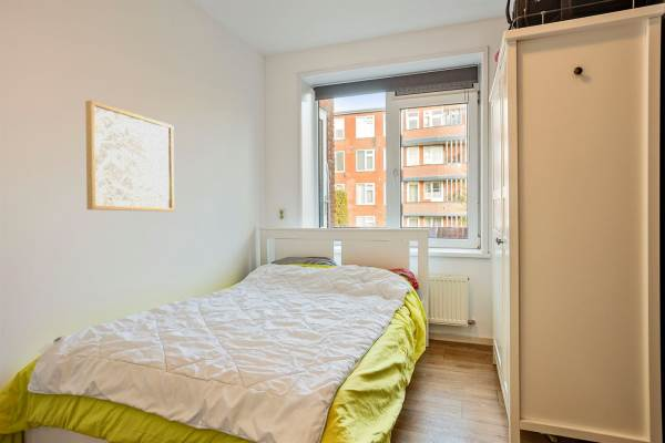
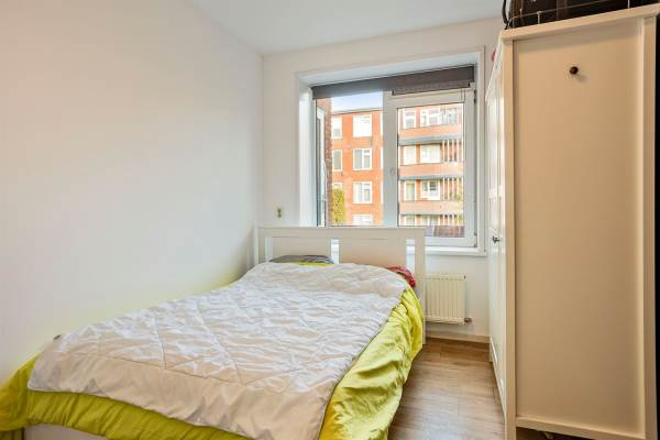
- wall art [84,100,175,213]
